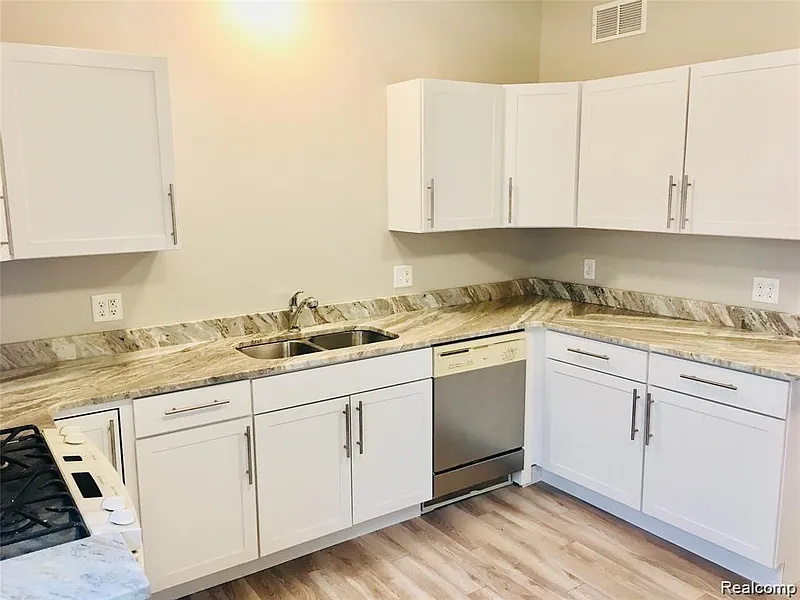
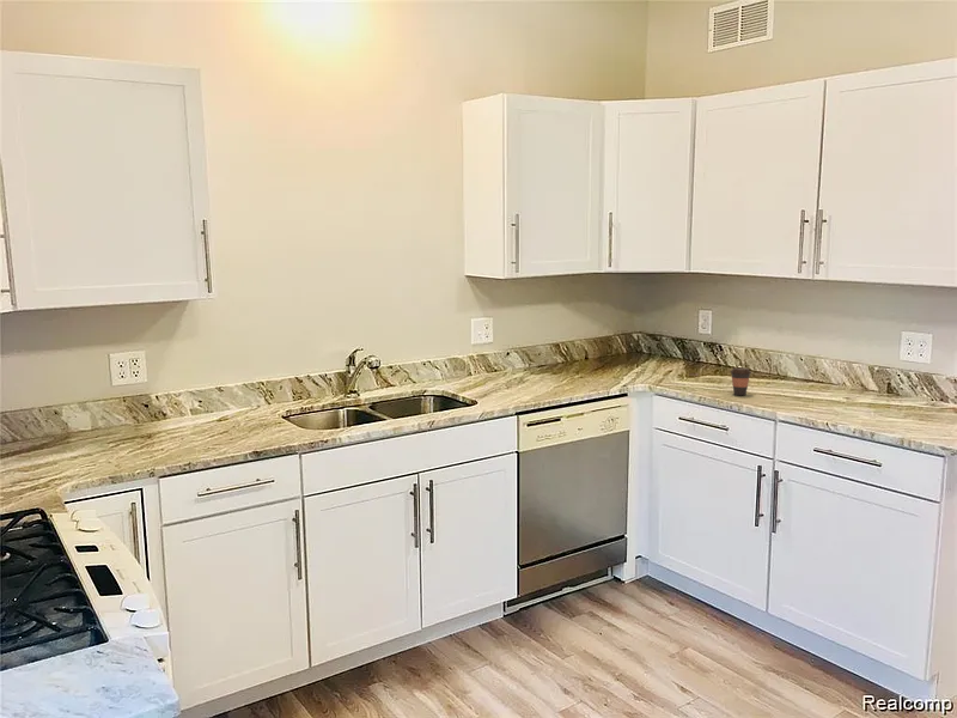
+ coffee cup [730,366,752,396]
